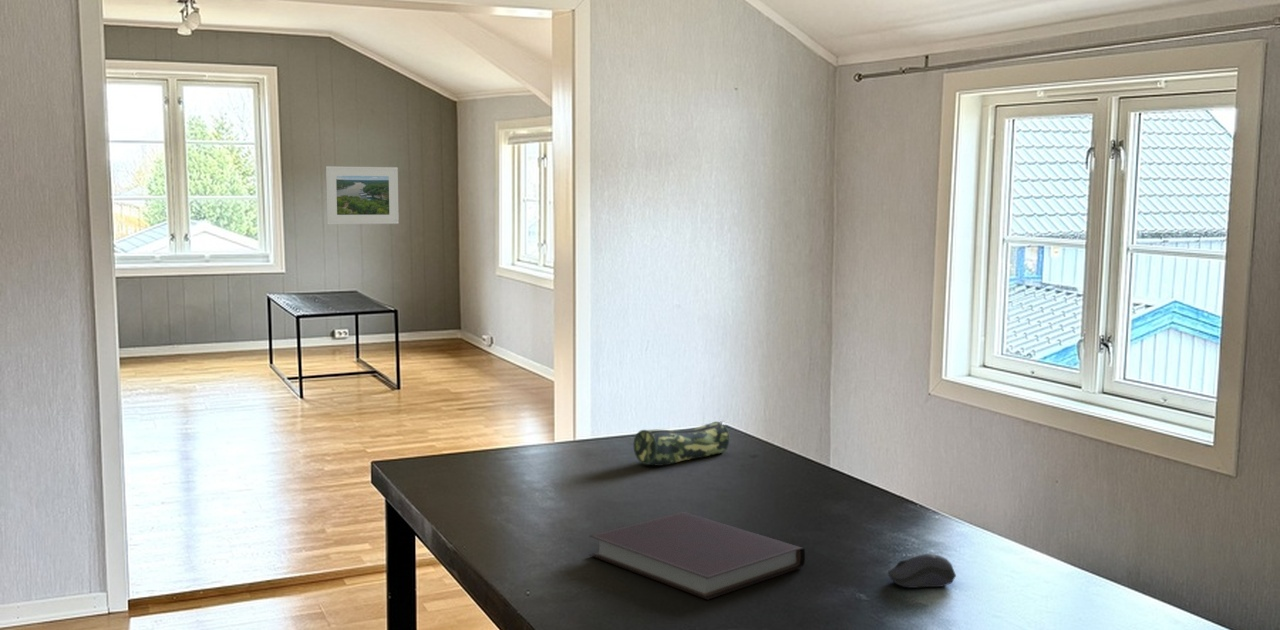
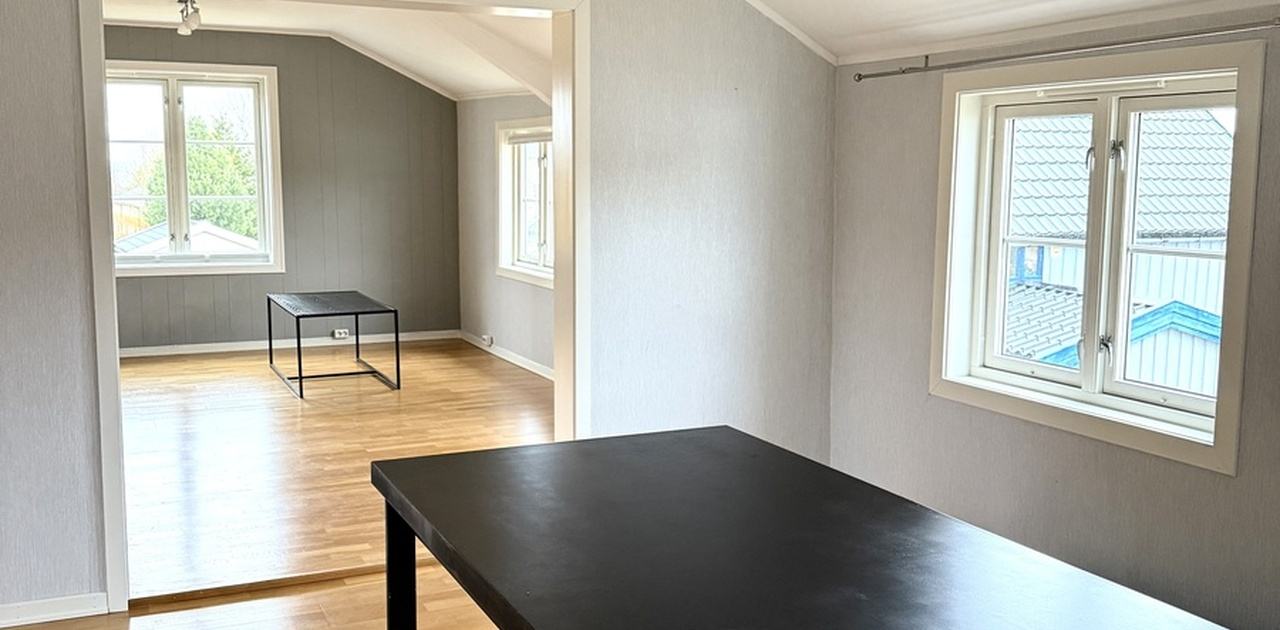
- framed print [325,165,400,225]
- notebook [588,511,806,601]
- computer mouse [887,553,957,589]
- pencil case [632,419,730,467]
